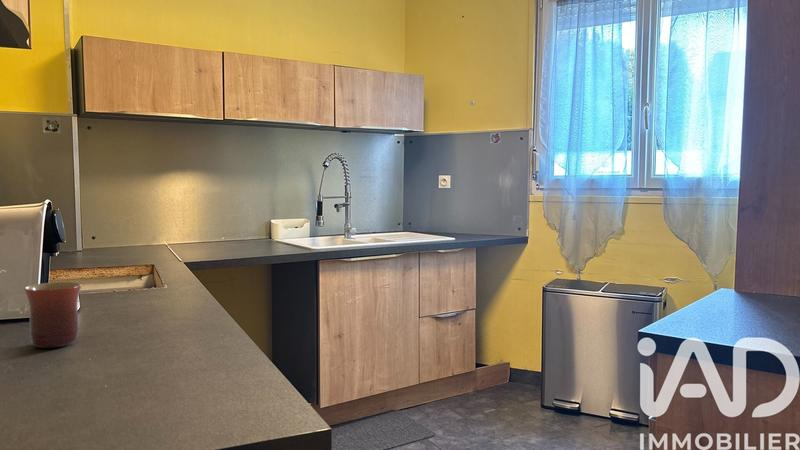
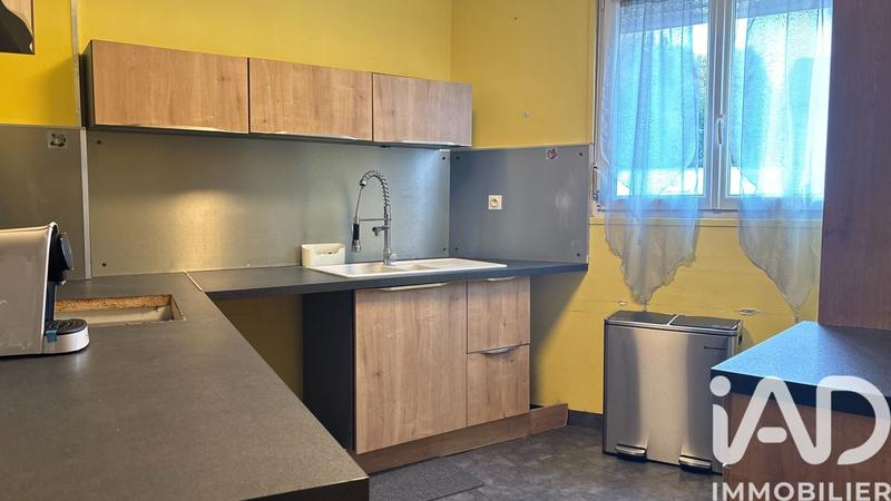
- mug [23,281,83,349]
